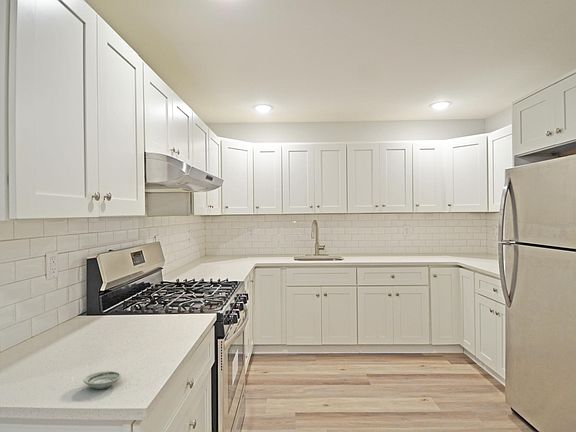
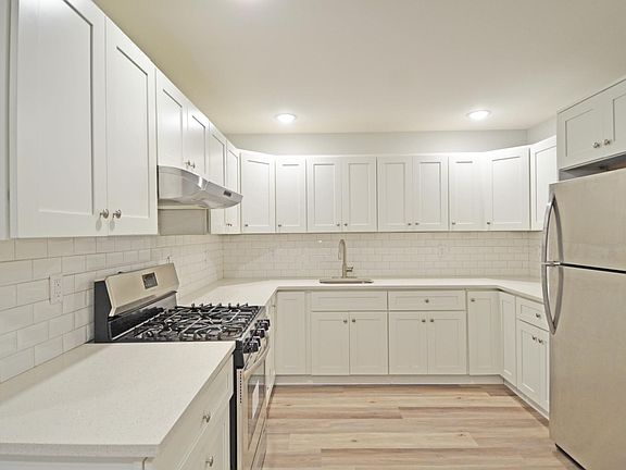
- saucer [83,370,122,390]
